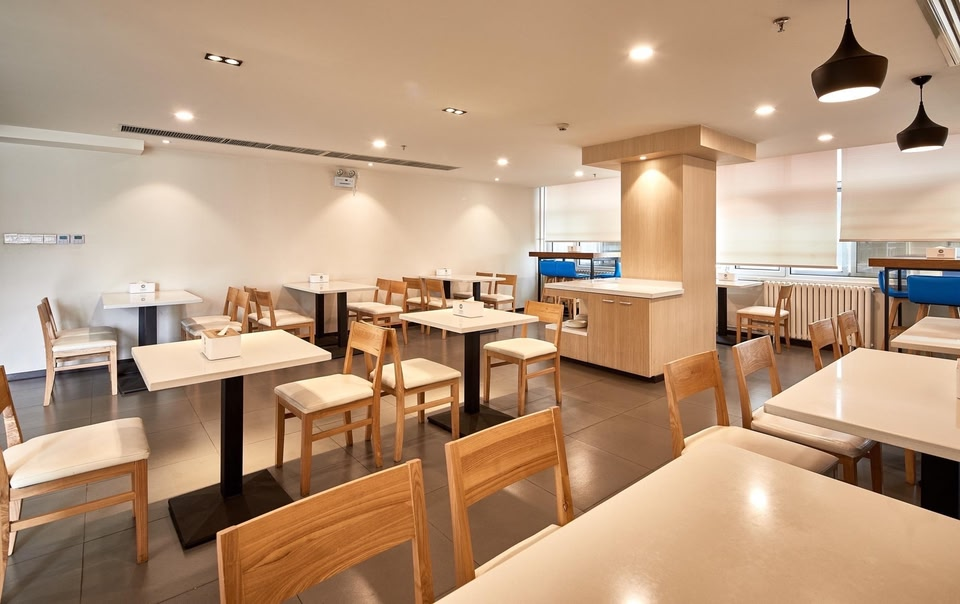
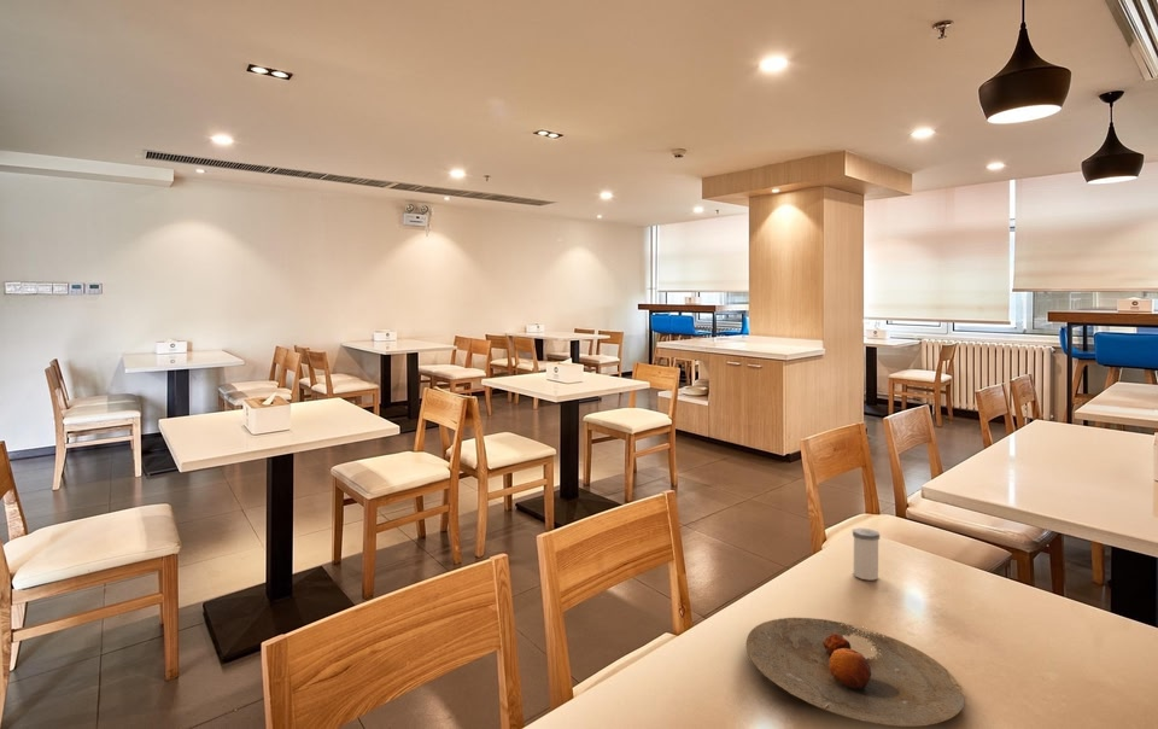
+ plate [745,617,966,728]
+ salt shaker [852,527,881,582]
